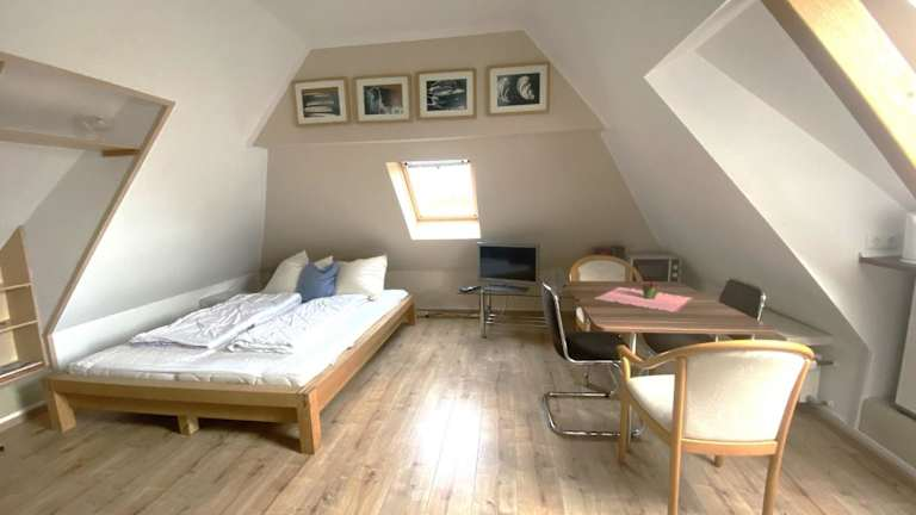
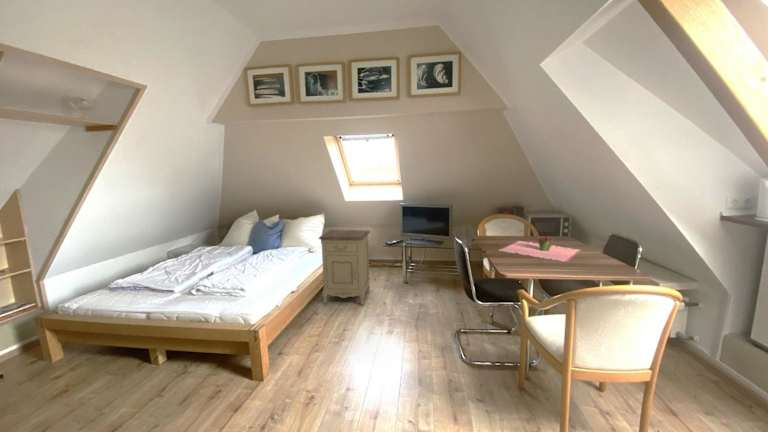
+ nightstand [318,229,371,306]
